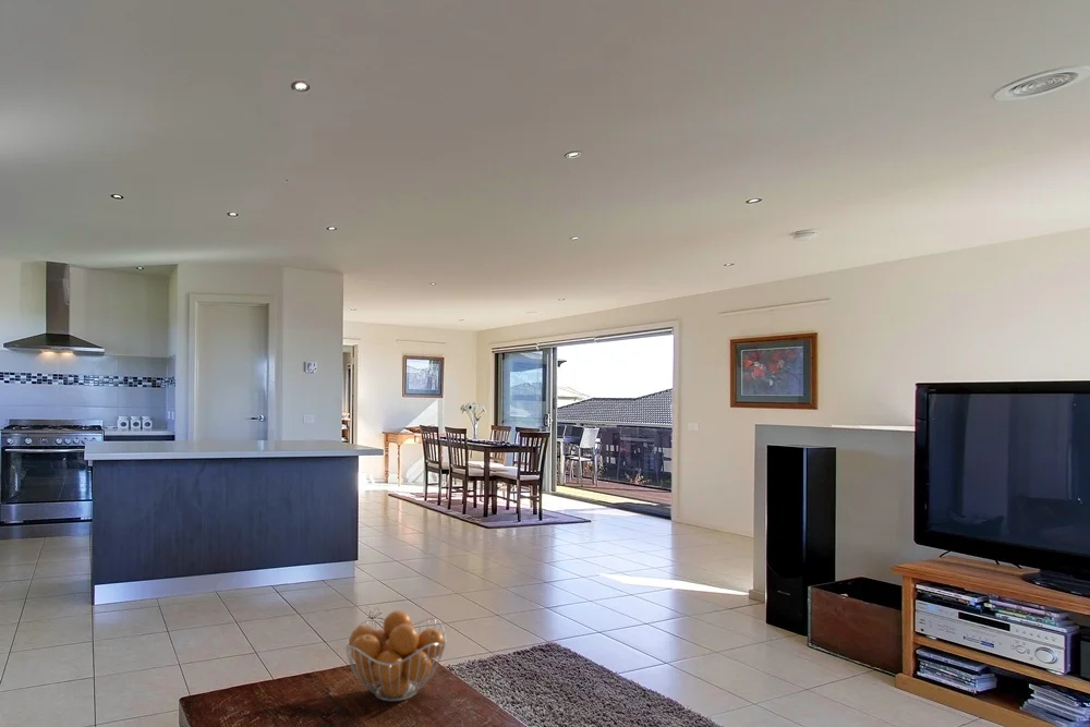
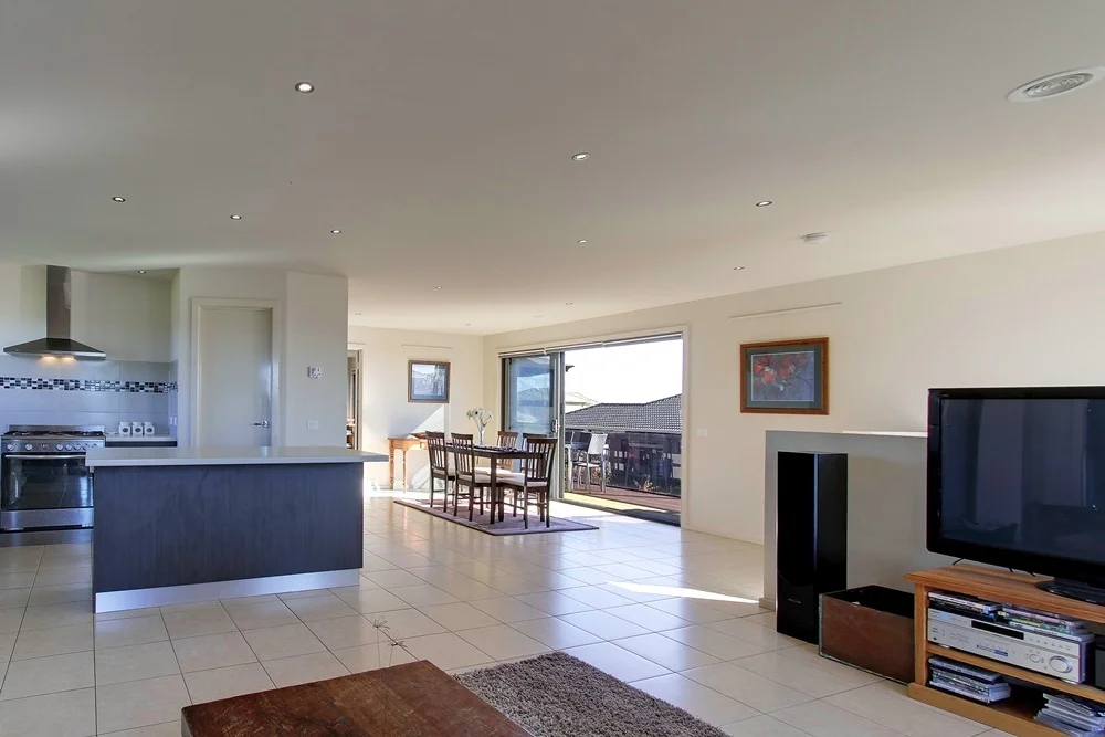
- fruit basket [344,609,447,702]
